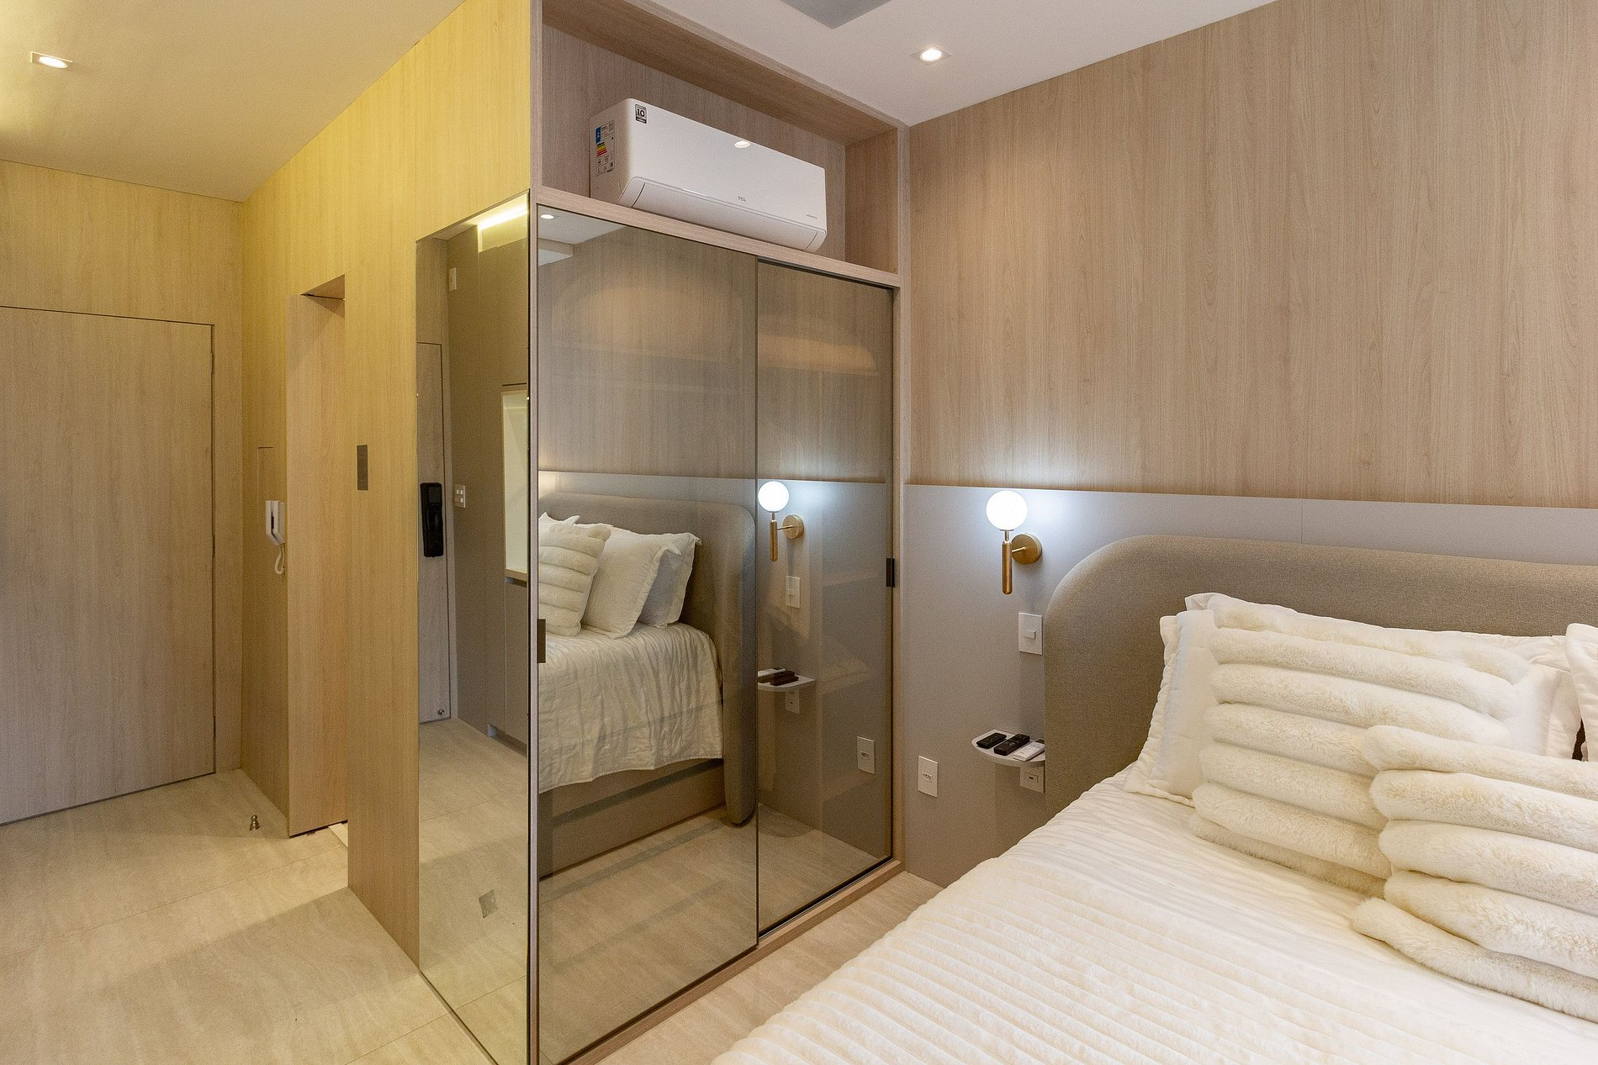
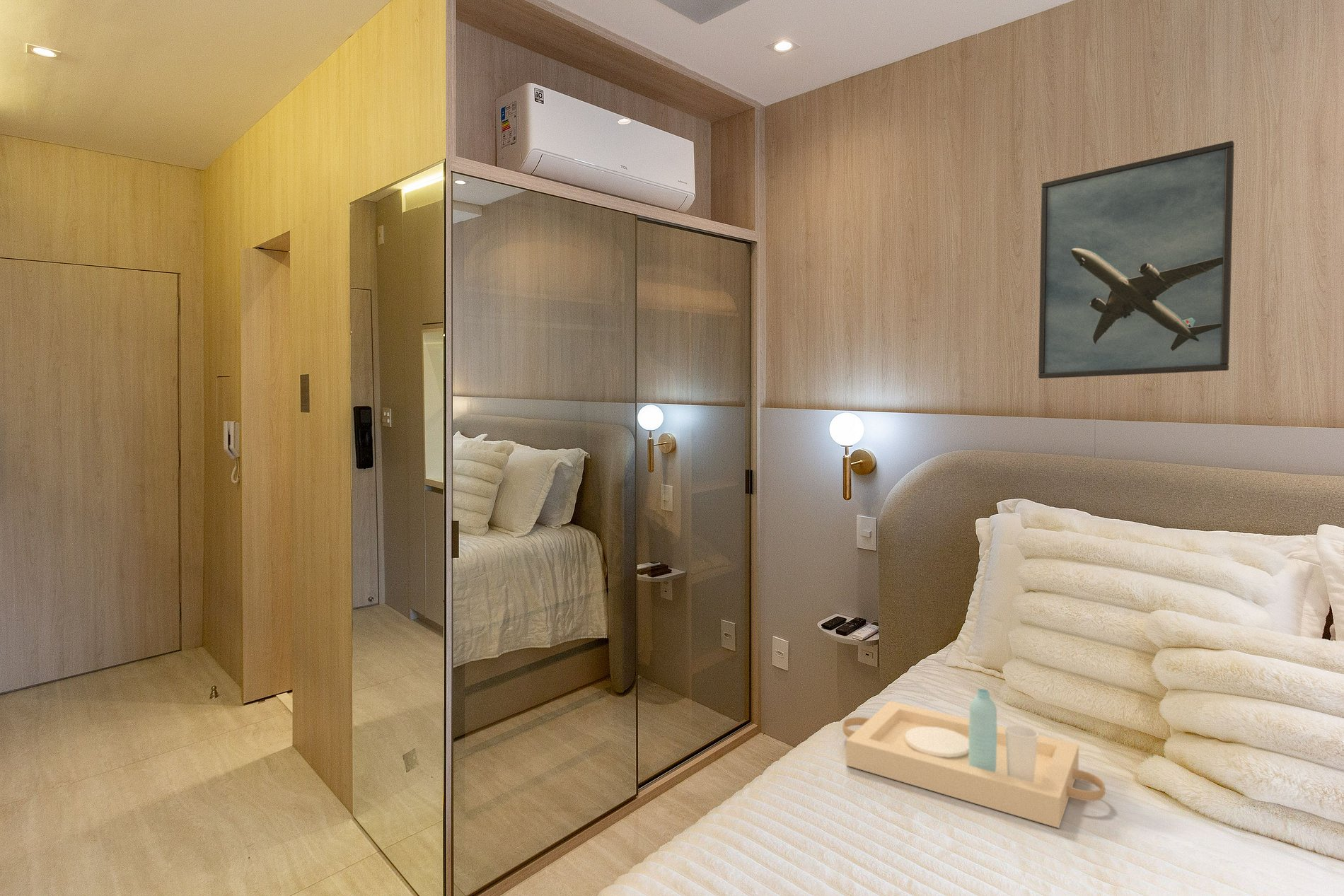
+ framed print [1038,140,1235,379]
+ serving tray [842,688,1106,829]
